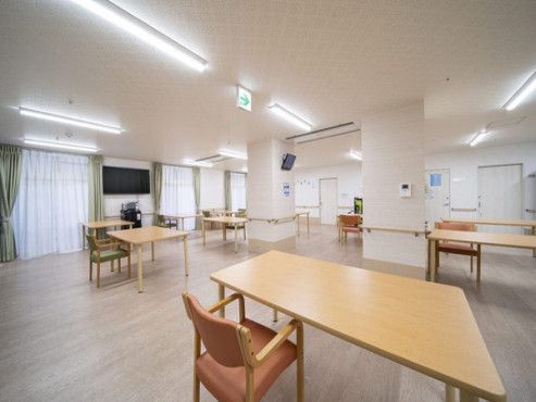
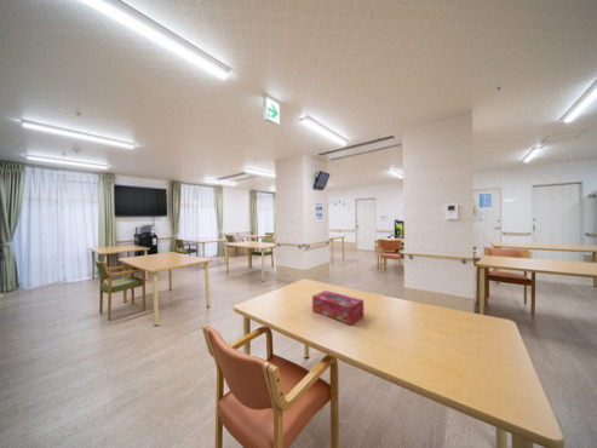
+ tissue box [311,289,364,326]
